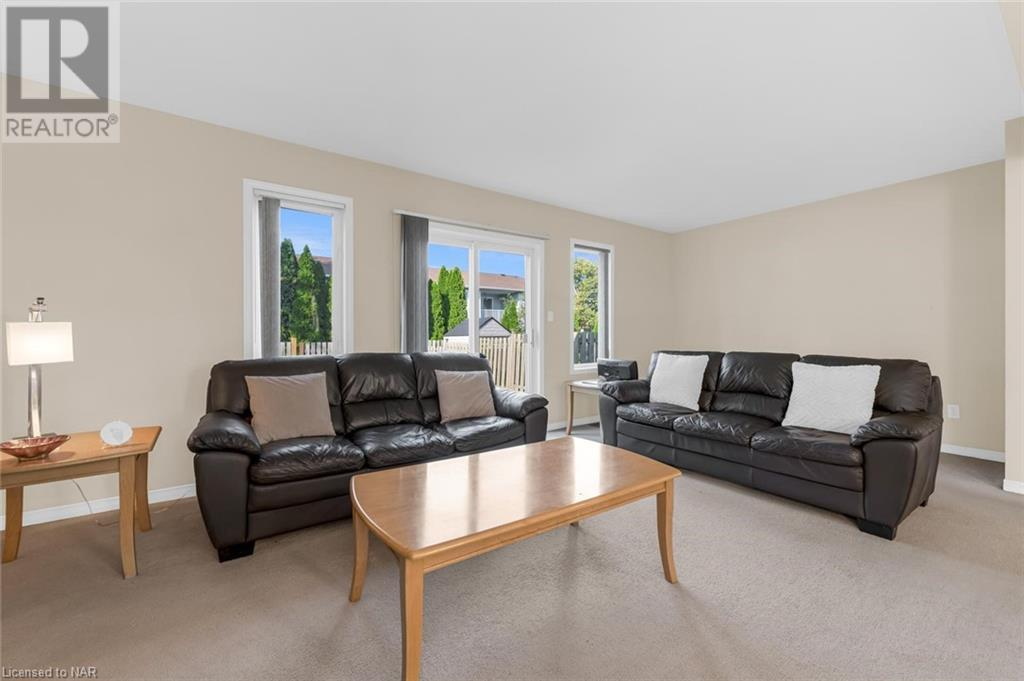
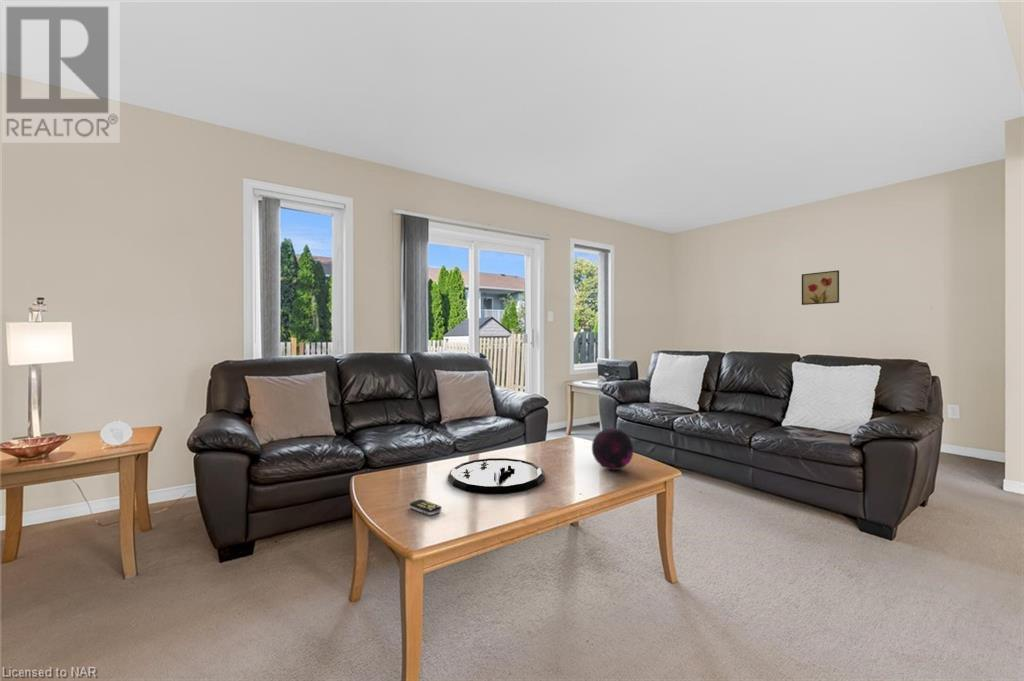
+ decorative orb [591,427,634,471]
+ decorative tray [447,457,545,494]
+ wall art [801,269,840,306]
+ remote control [409,498,442,516]
